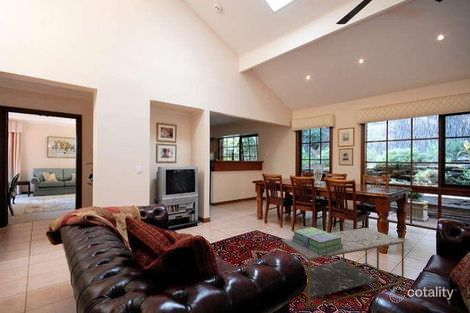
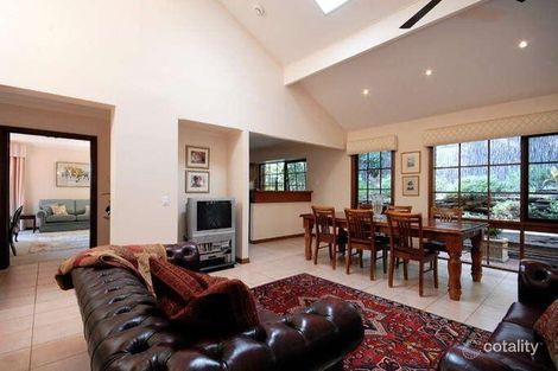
- coffee table [281,227,405,309]
- stack of books [291,226,343,254]
